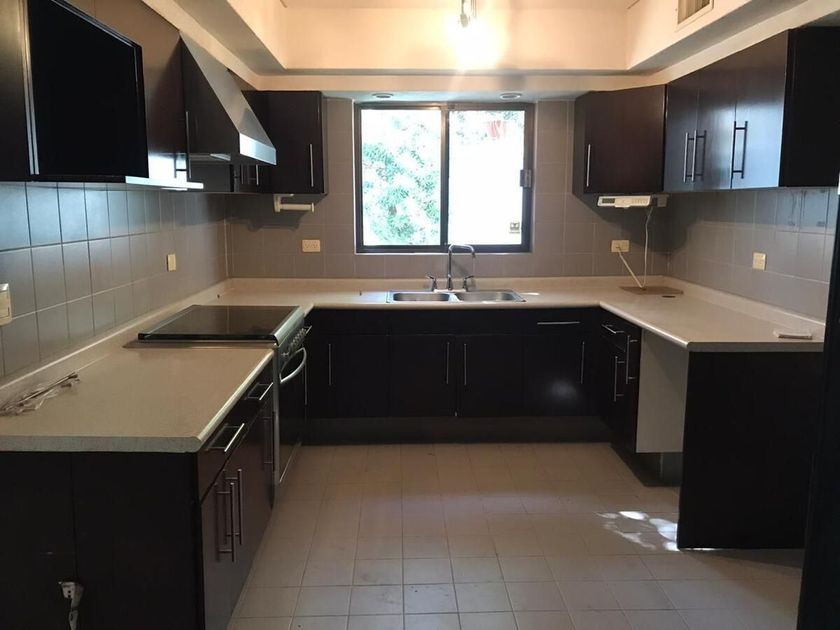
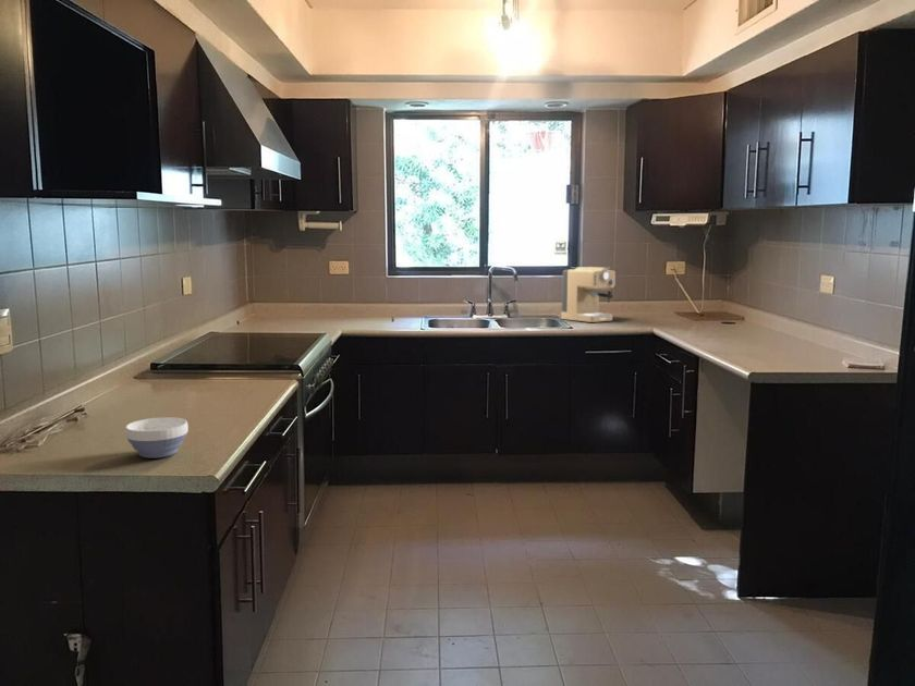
+ bowl [124,416,190,460]
+ coffee maker [560,266,617,323]
